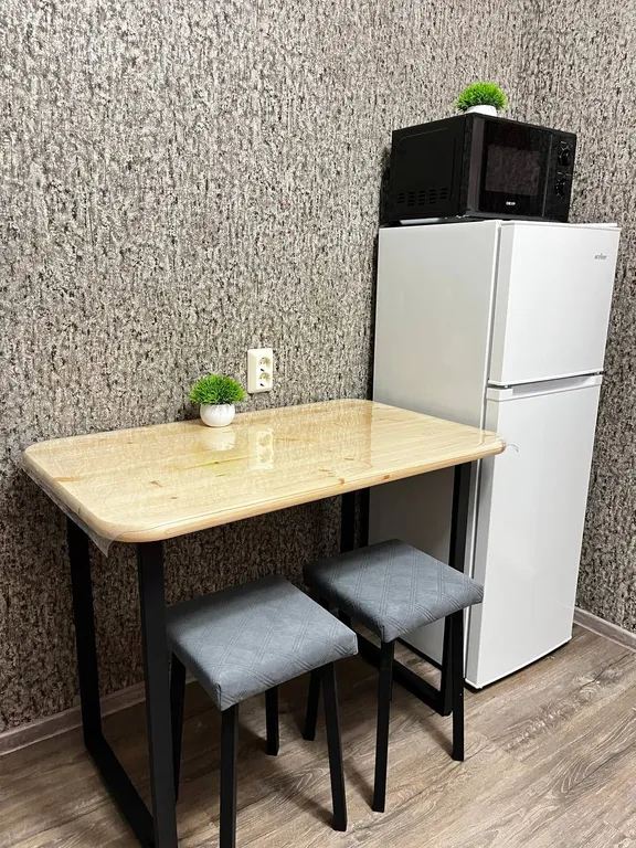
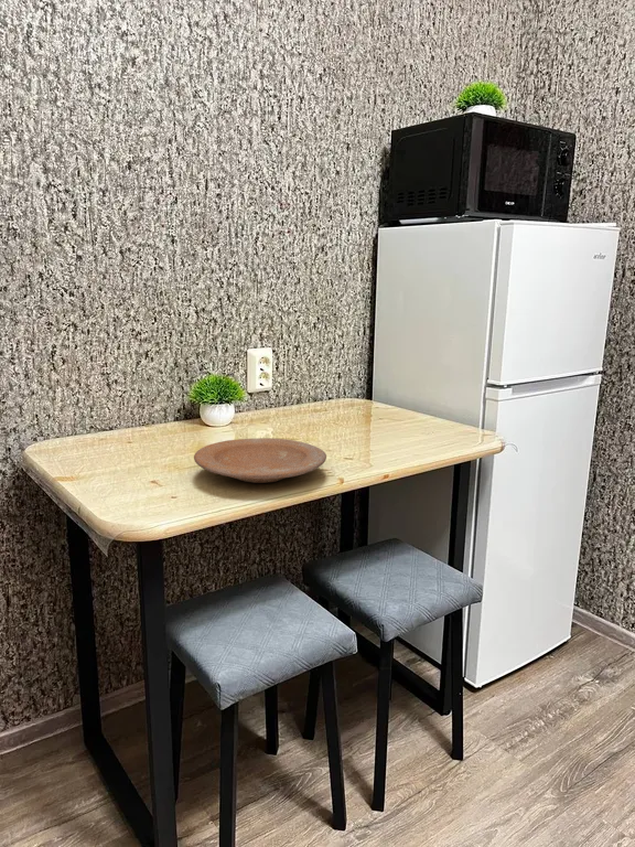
+ plate [193,437,327,484]
